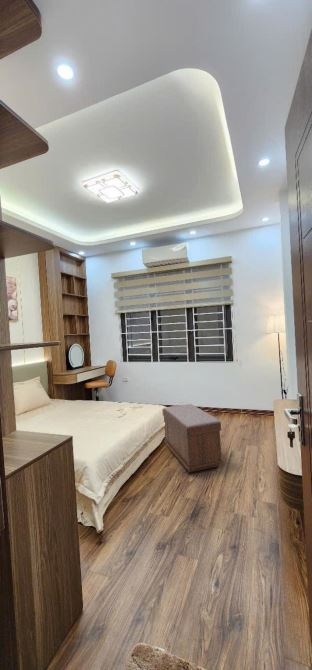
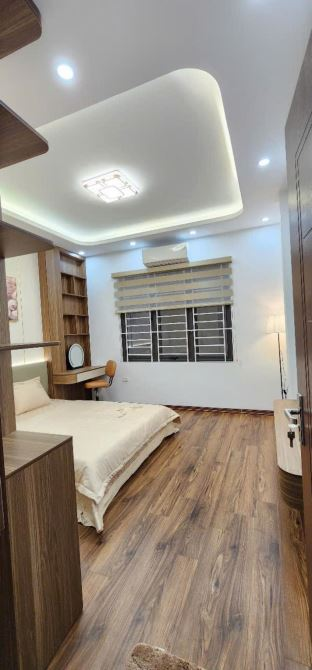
- bench [161,403,224,473]
